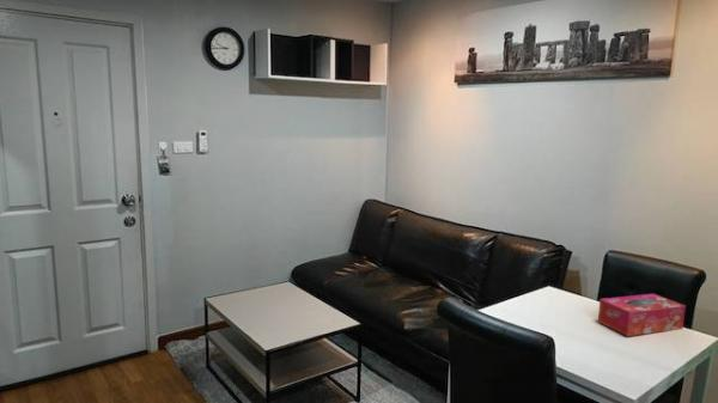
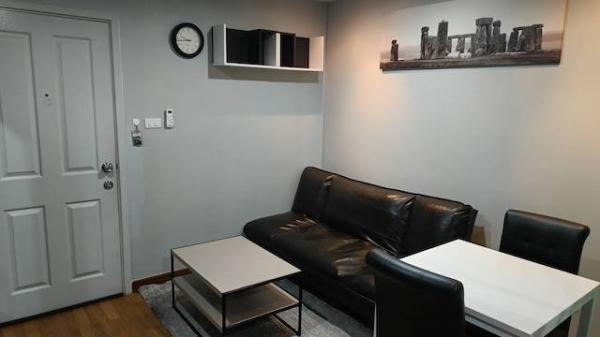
- tissue box [597,293,687,337]
